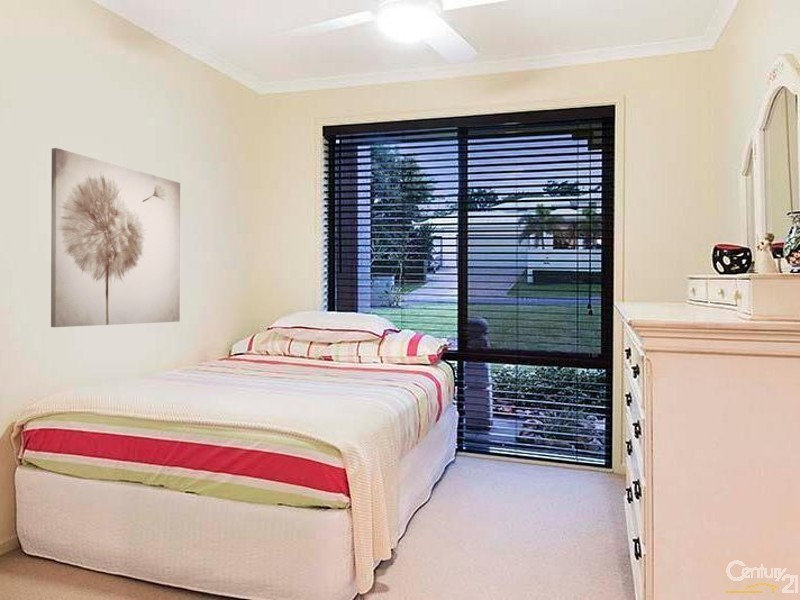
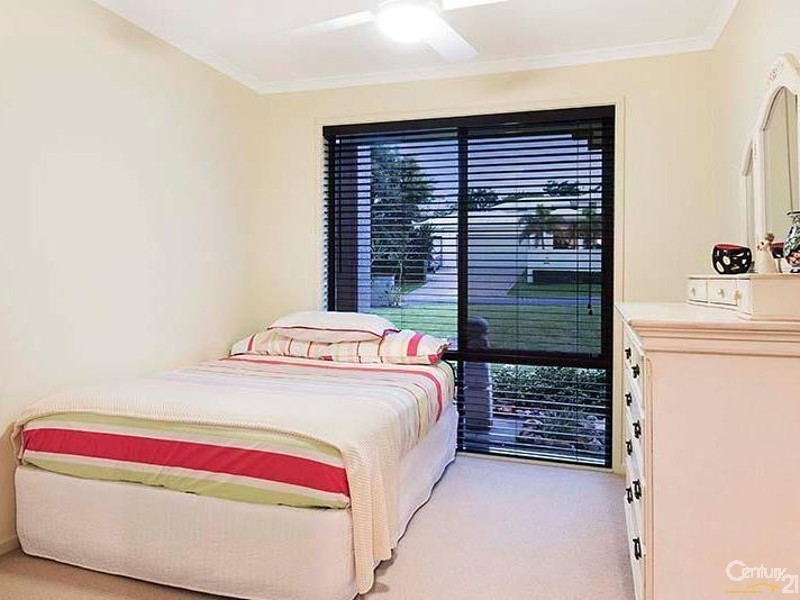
- wall art [50,147,181,328]
